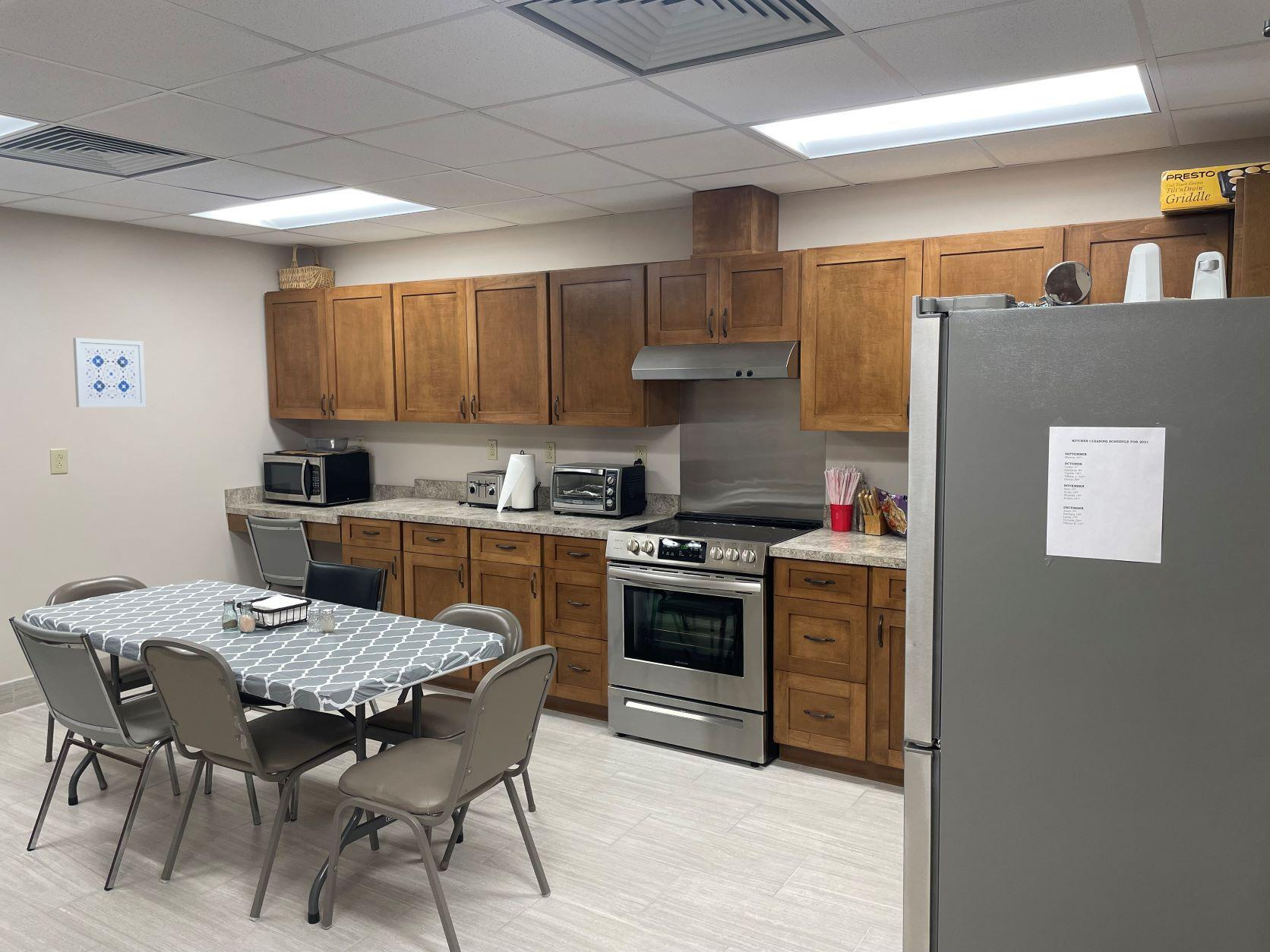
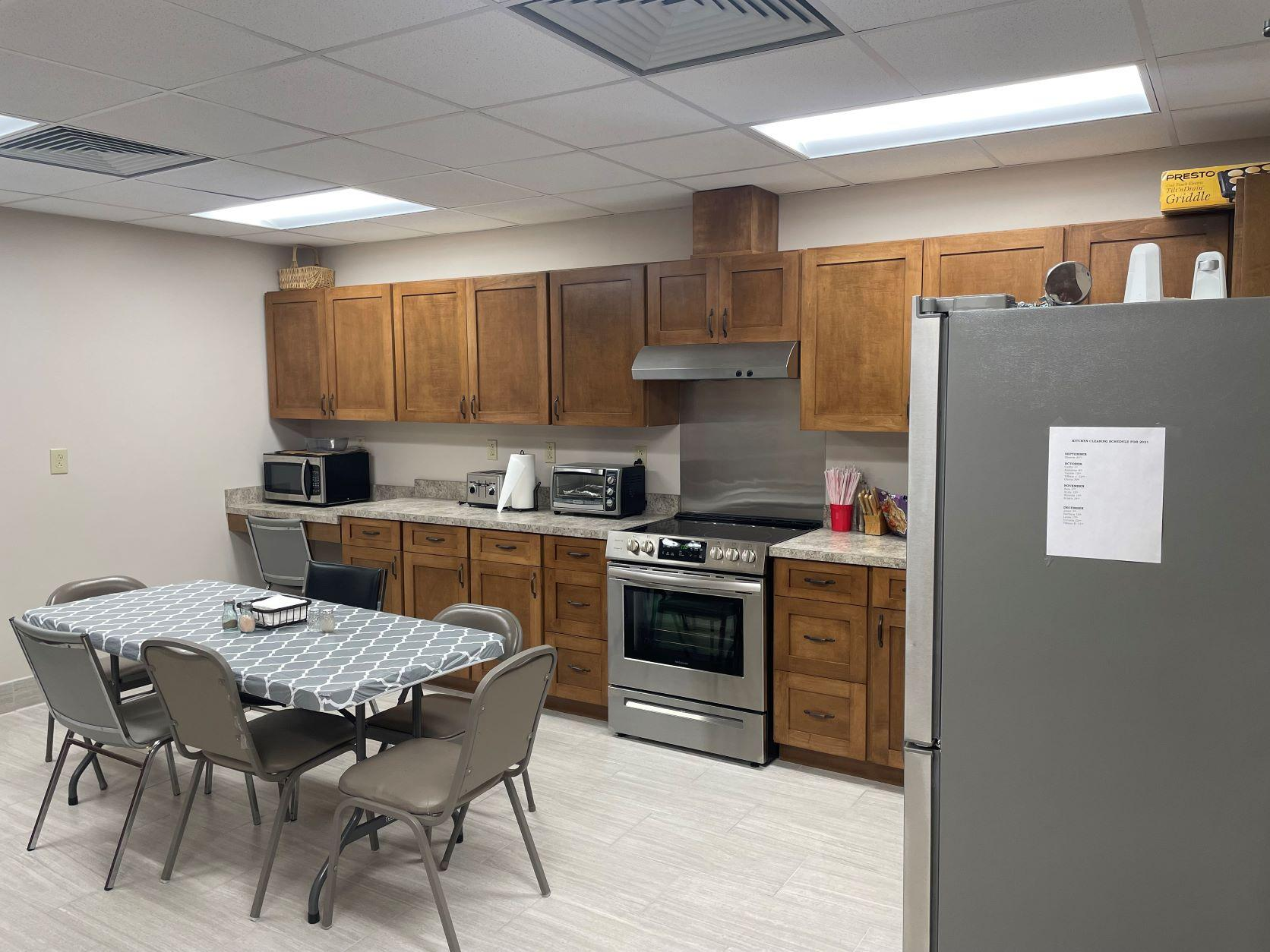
- wall art [72,337,147,408]
